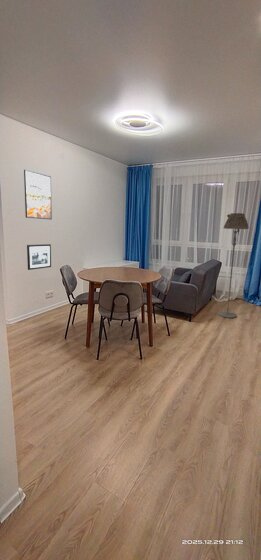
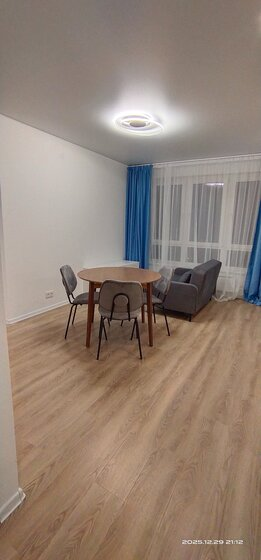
- picture frame [26,243,52,271]
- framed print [23,169,53,221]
- floor lamp [218,212,250,319]
